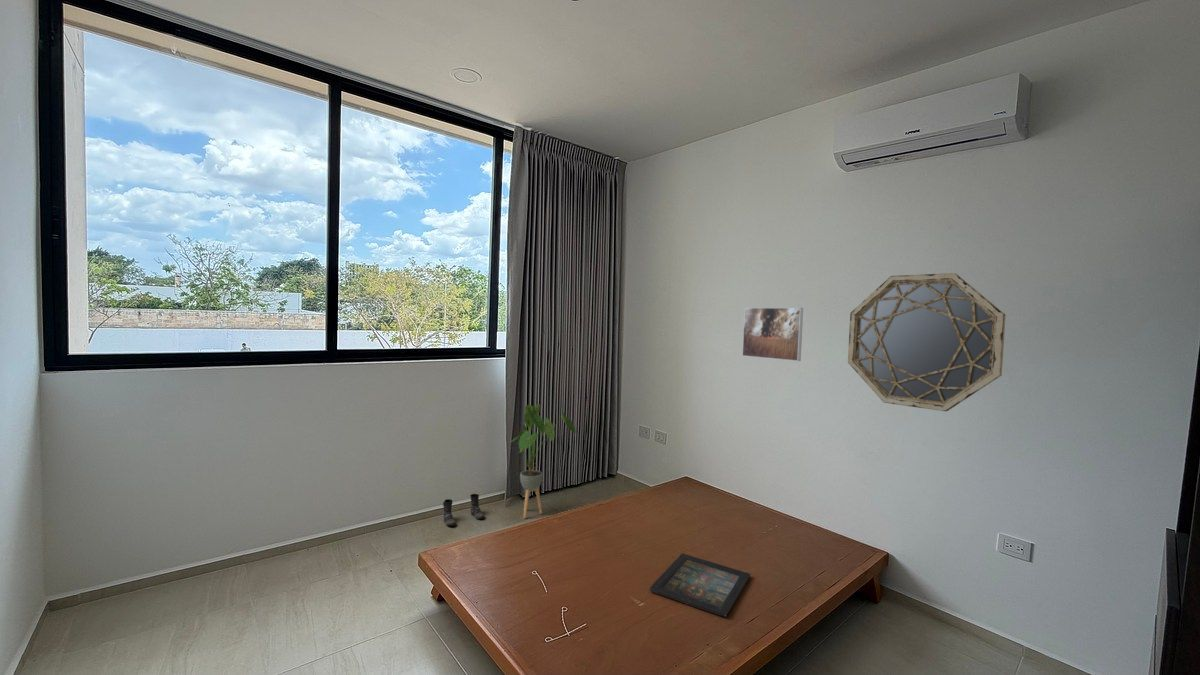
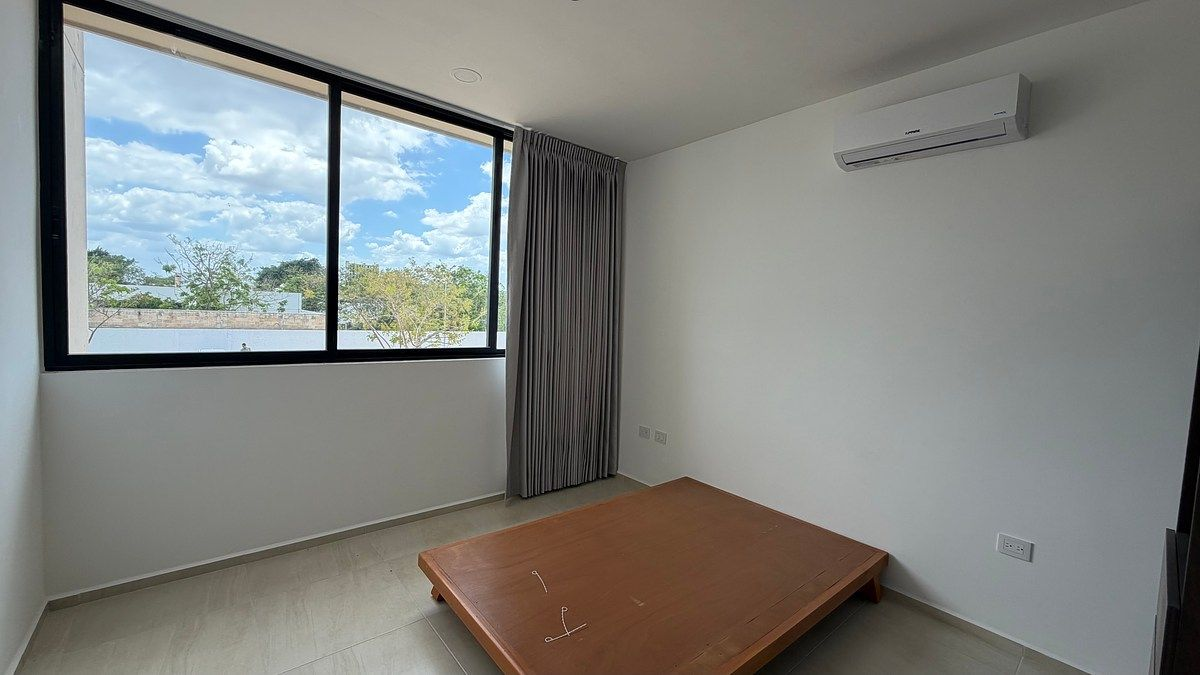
- house plant [504,403,577,519]
- home mirror [847,272,1007,412]
- icon panel [649,552,751,617]
- boots [442,493,485,527]
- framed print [741,307,804,362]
